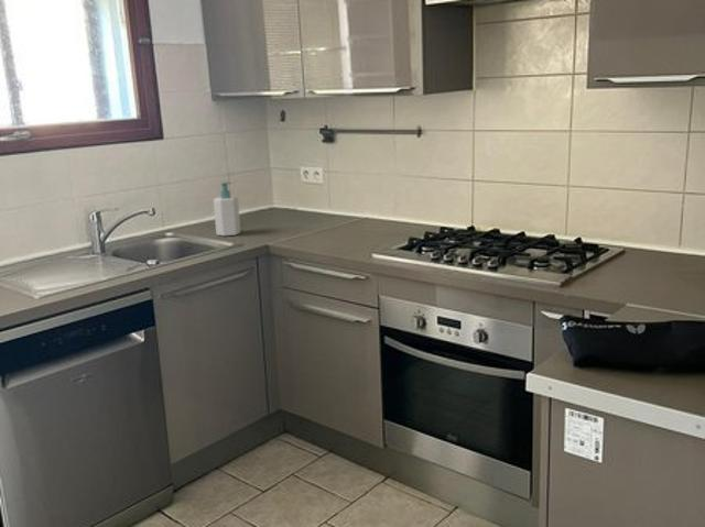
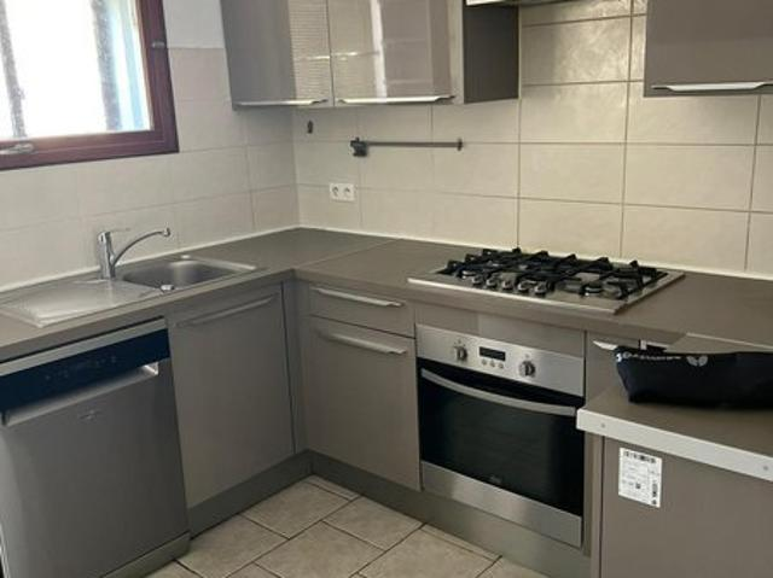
- soap bottle [213,180,241,238]
